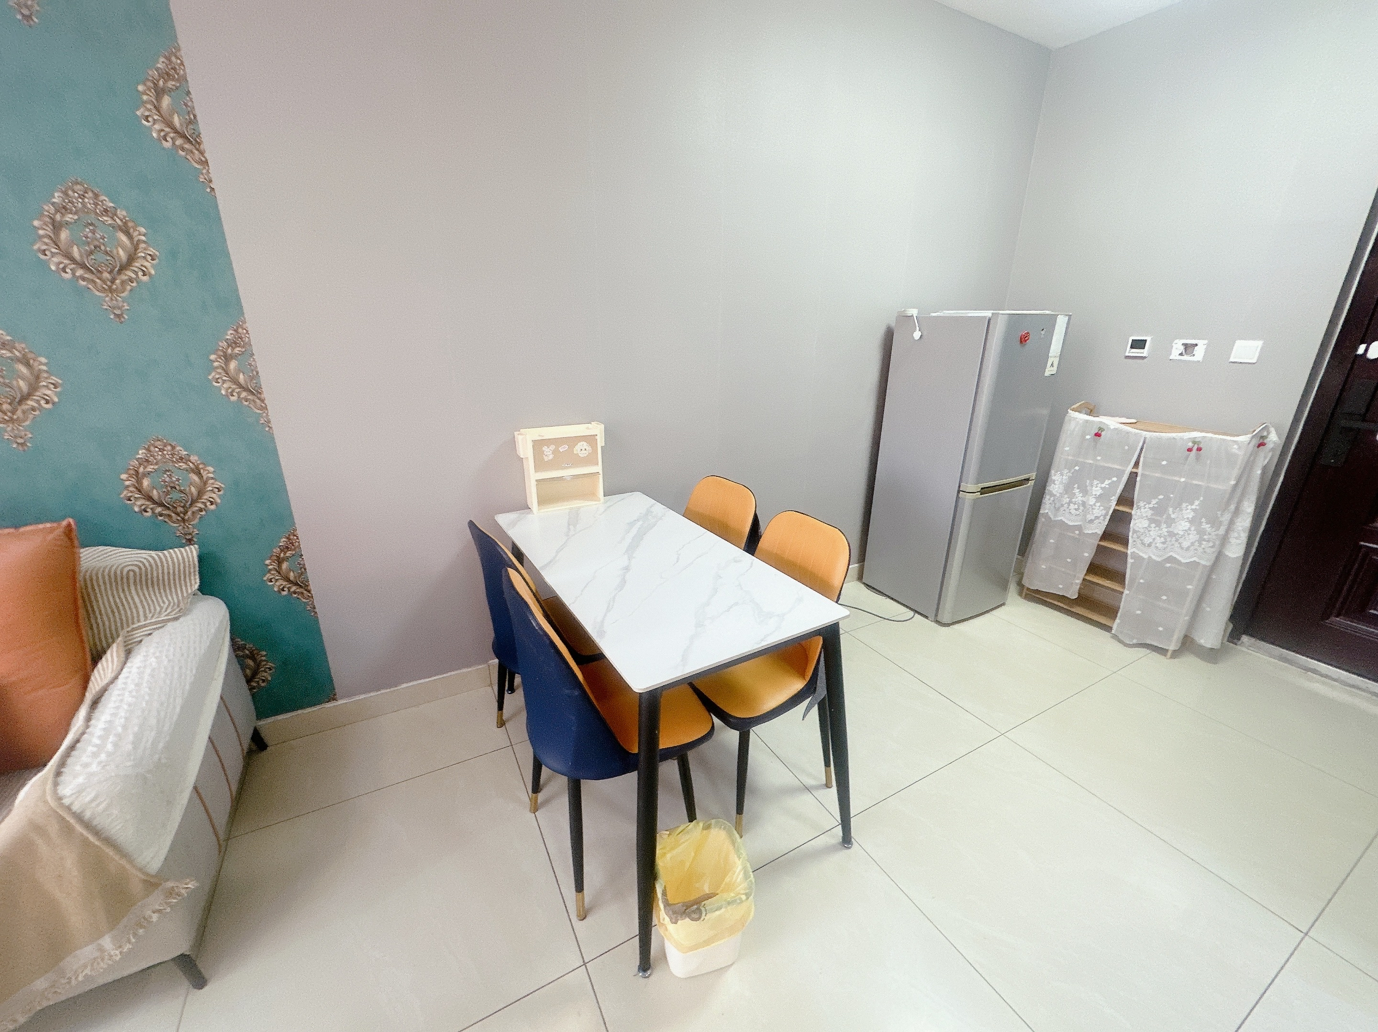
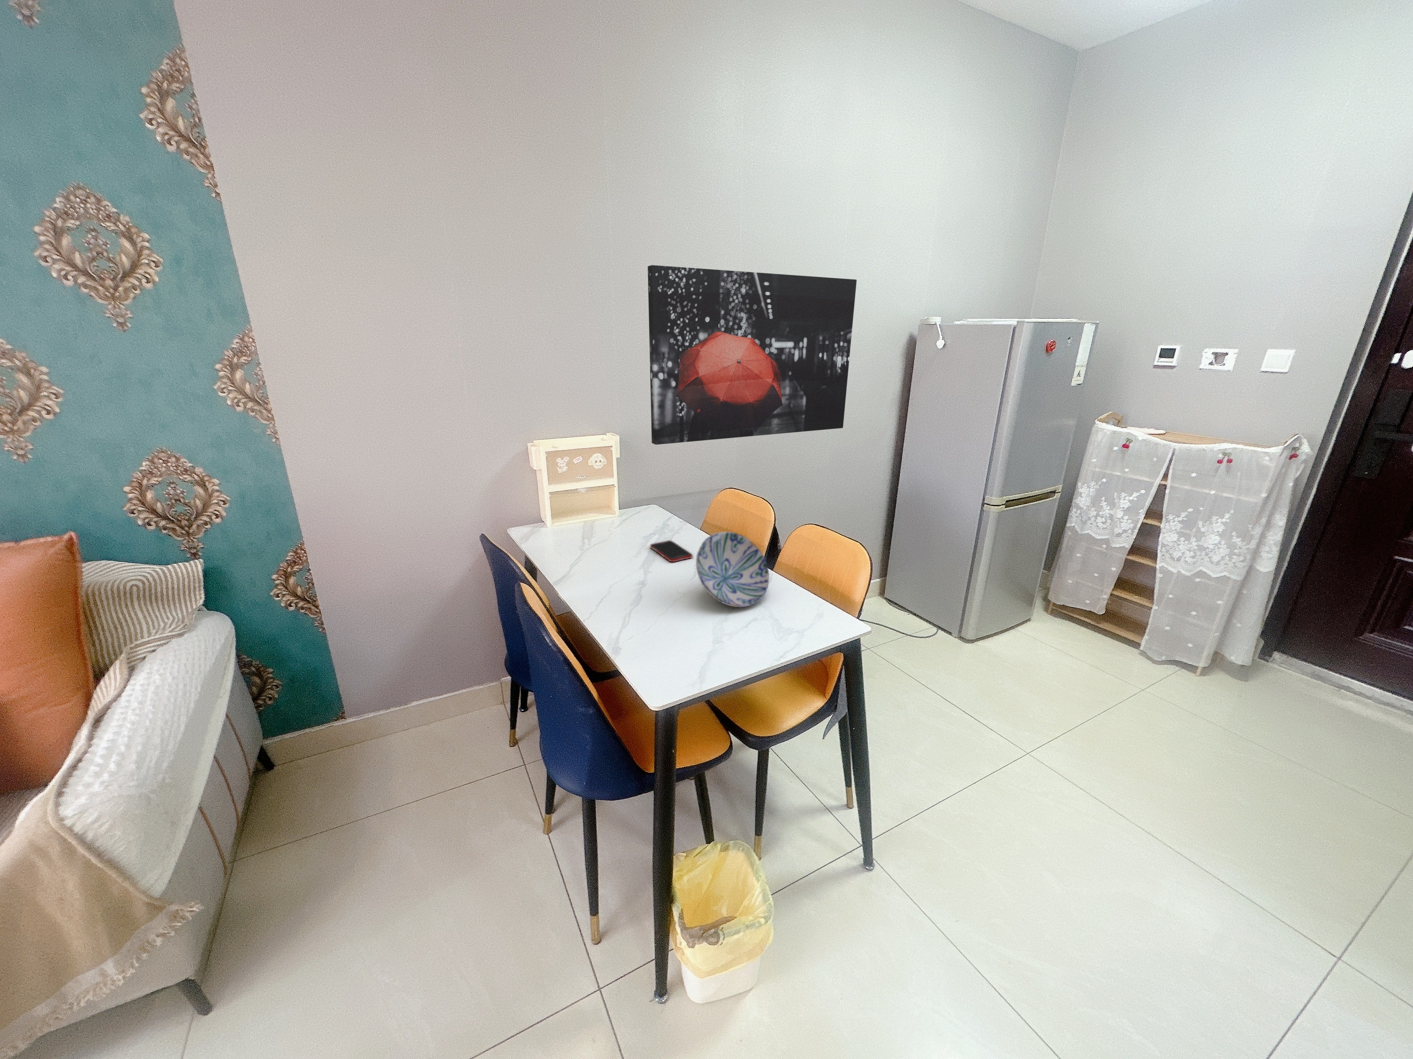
+ wall art [648,265,857,445]
+ cell phone [650,540,693,563]
+ bowl [695,532,770,607]
